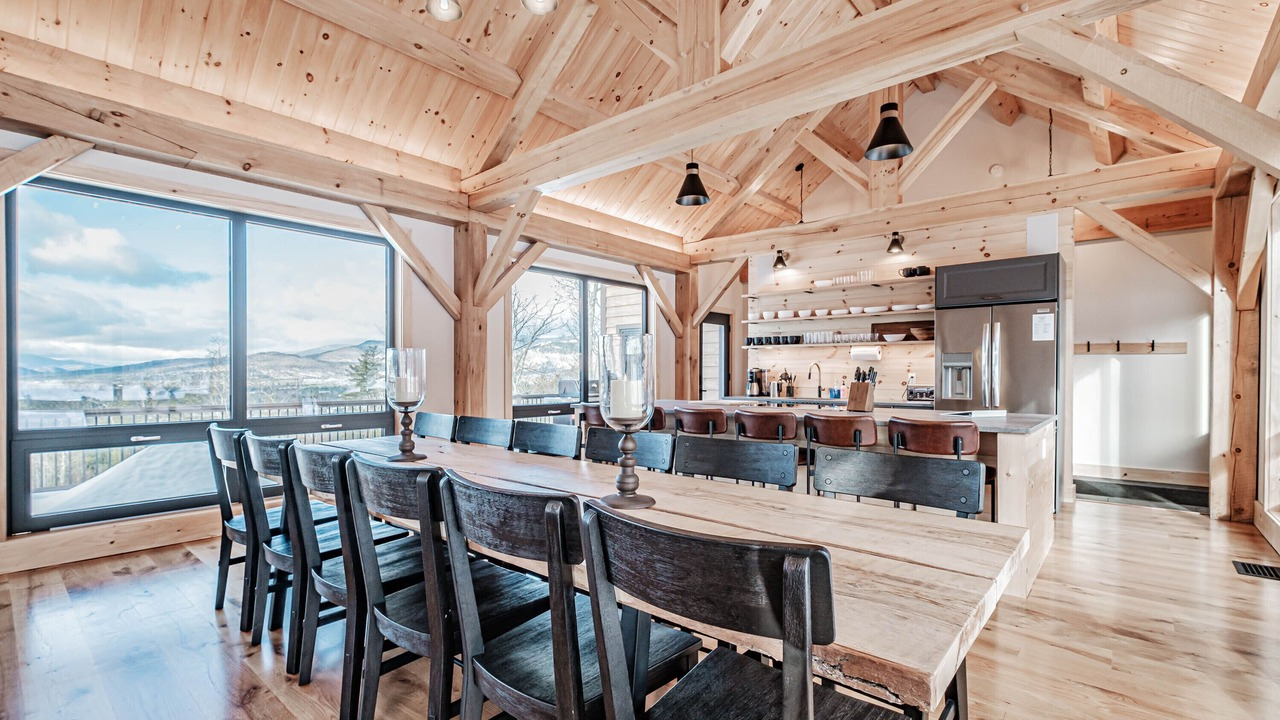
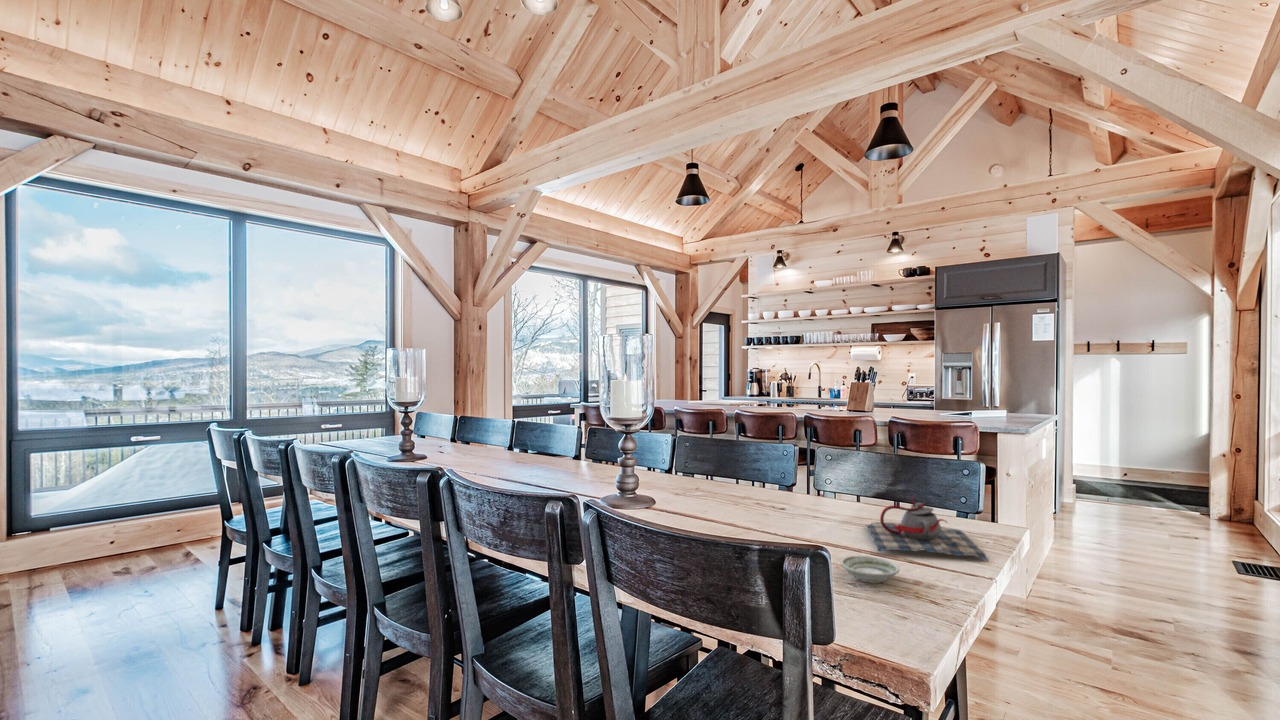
+ saucer [840,555,900,584]
+ teapot [865,496,989,561]
